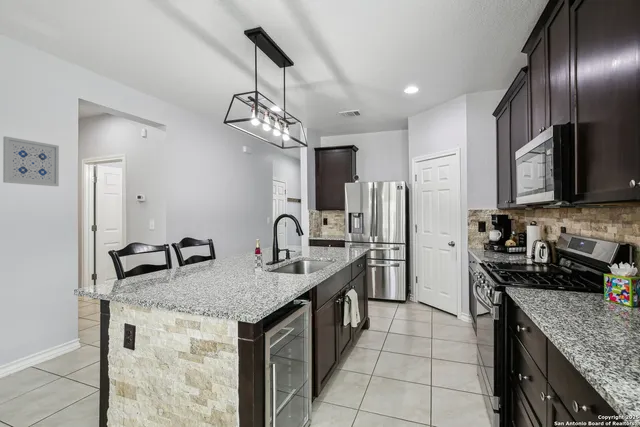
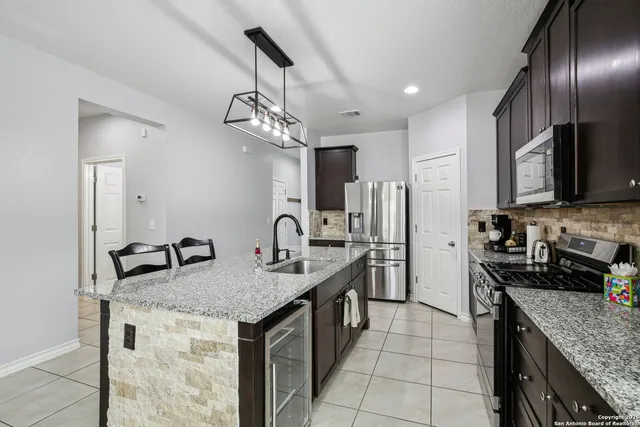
- wall art [2,135,60,187]
